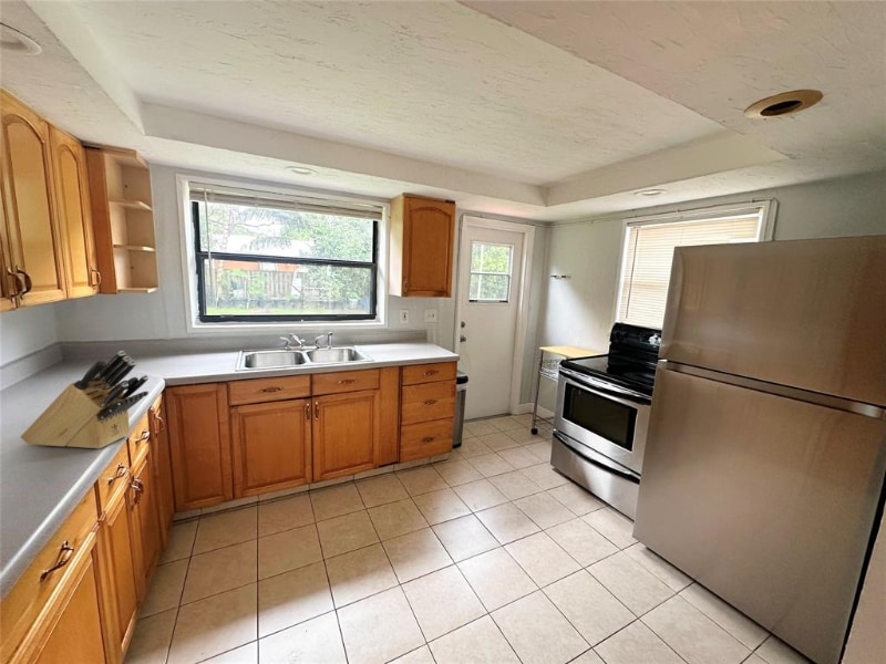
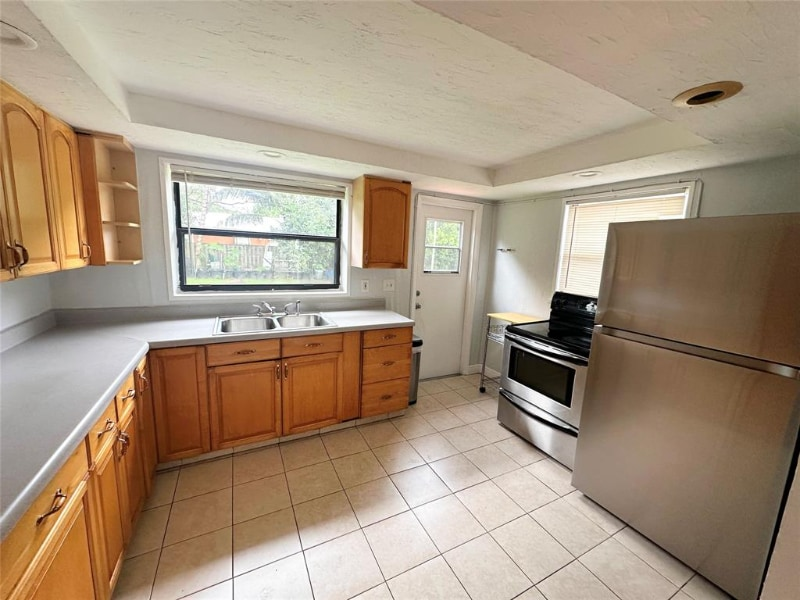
- knife block [20,350,150,449]
